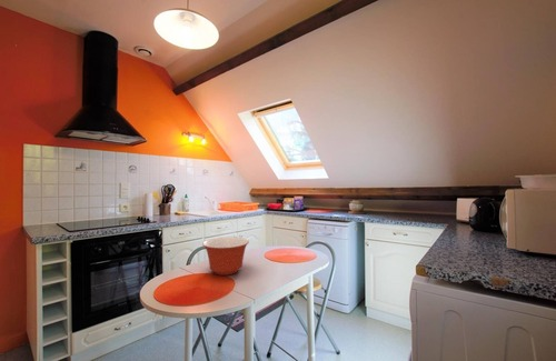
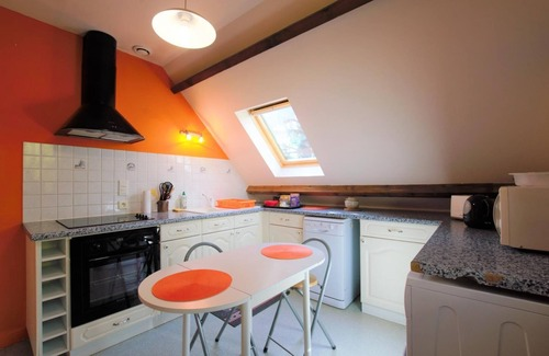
- mixing bowl [201,237,250,277]
